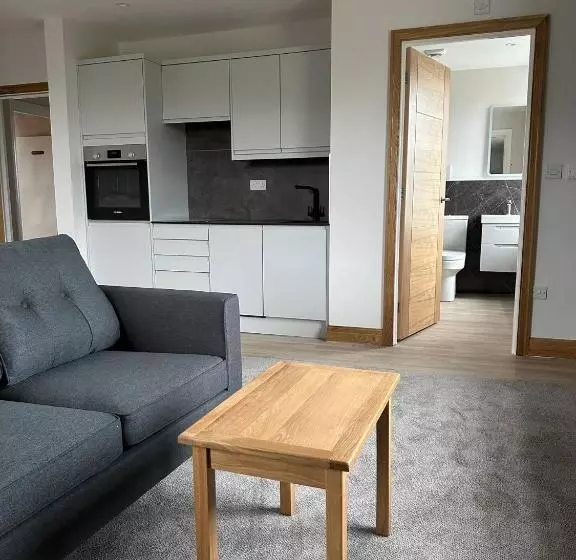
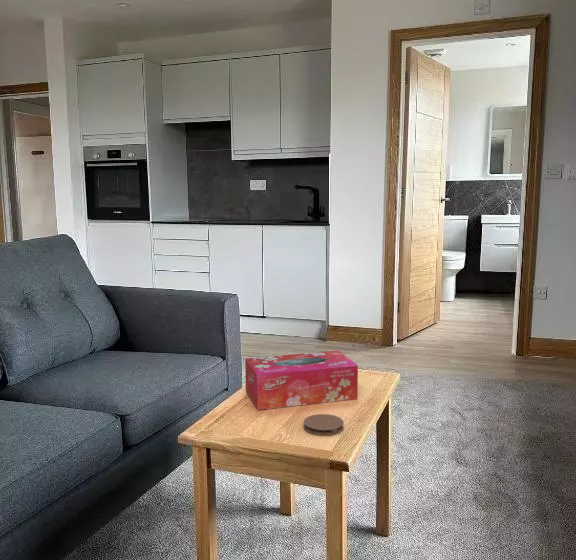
+ coaster [303,413,345,436]
+ tissue box [244,350,359,411]
